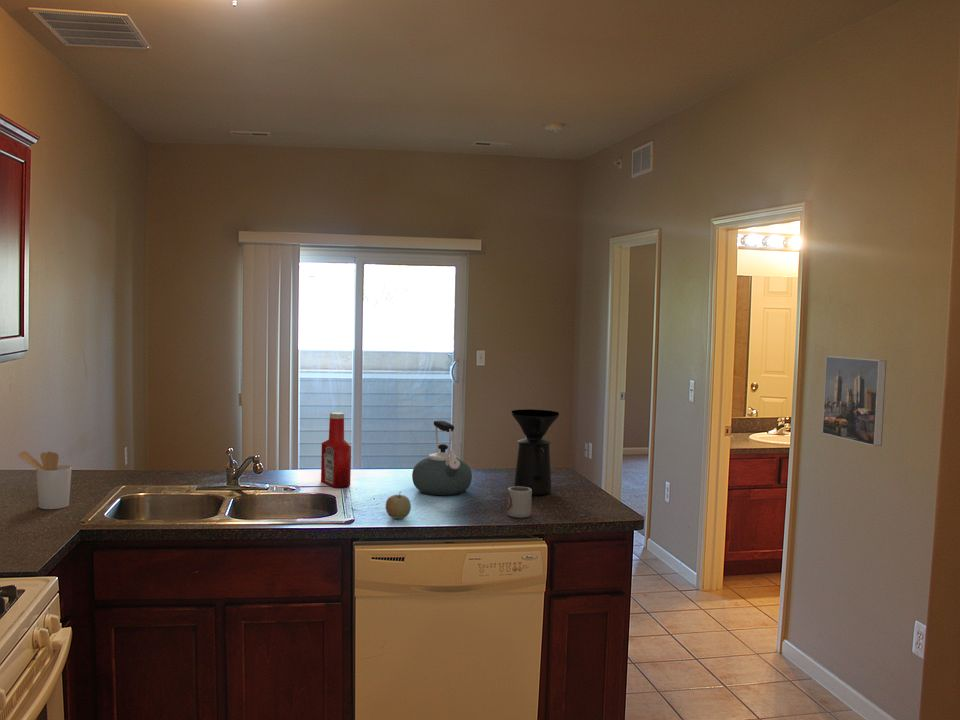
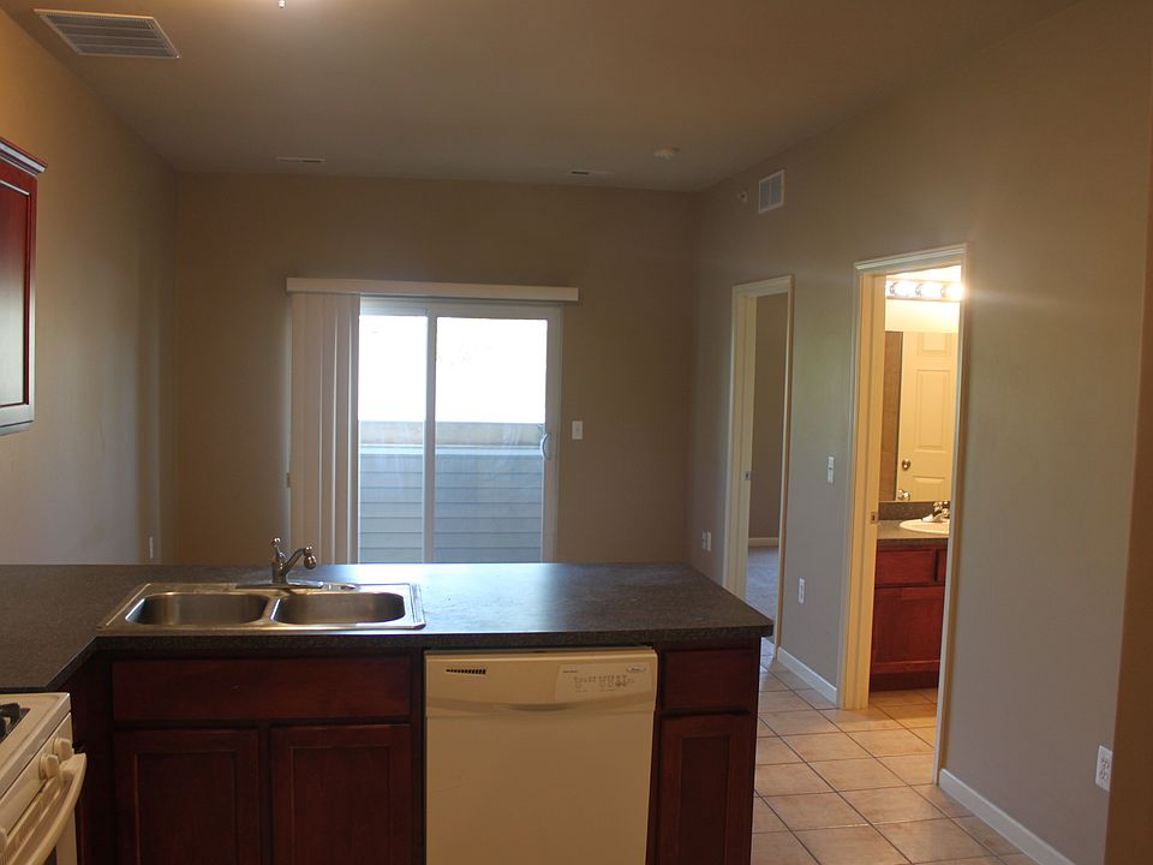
- utensil holder [17,450,73,510]
- cup [506,486,533,519]
- coffee maker [510,408,560,496]
- kettle [411,420,473,496]
- fruit [385,491,412,520]
- soap bottle [320,411,352,488]
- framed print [821,355,888,447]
